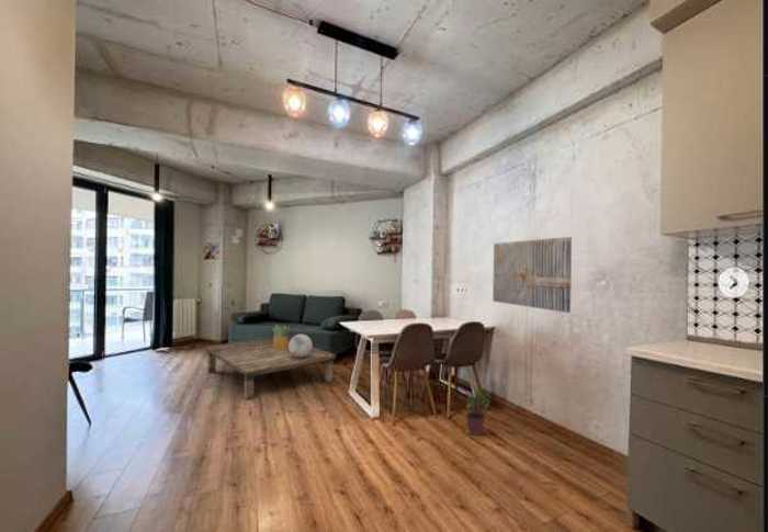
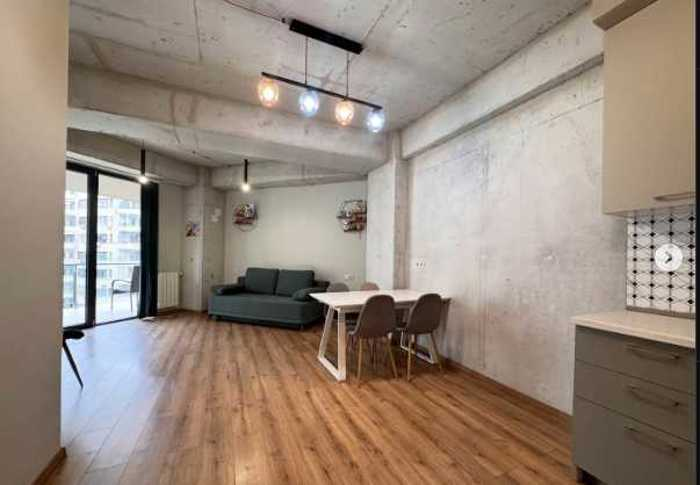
- wall art [492,236,573,314]
- potted plant [271,324,291,350]
- coffee table [205,337,337,401]
- decorative sphere [287,332,314,359]
- potted plant [464,387,494,437]
